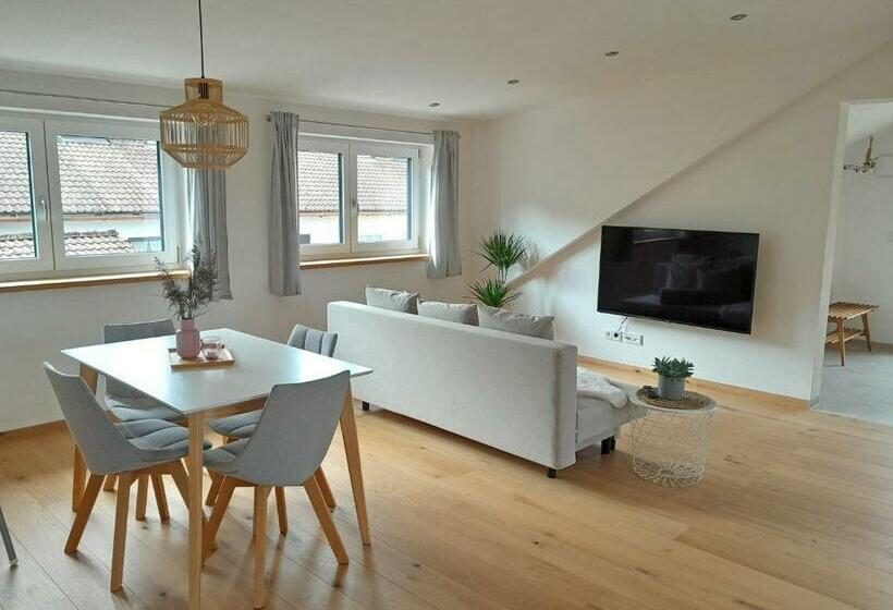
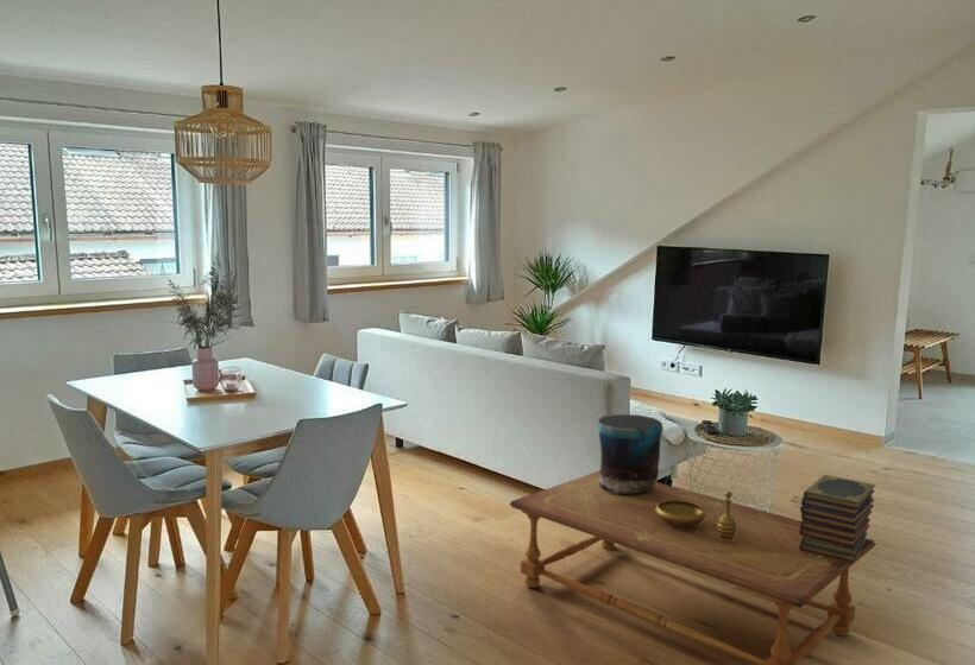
+ decorative bowl [655,490,737,543]
+ book stack [799,474,876,564]
+ vase [597,413,665,494]
+ coffee table [508,470,878,665]
